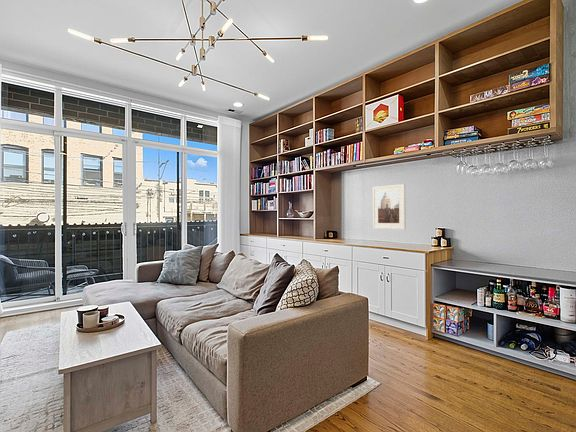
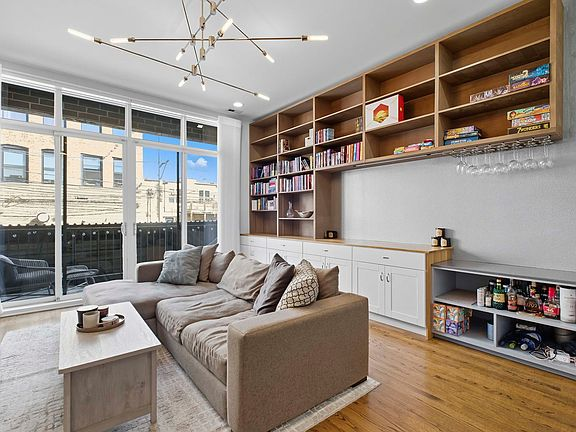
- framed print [372,183,407,230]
